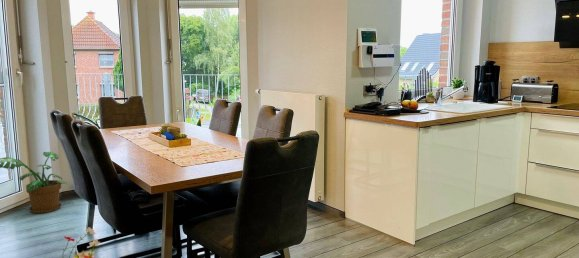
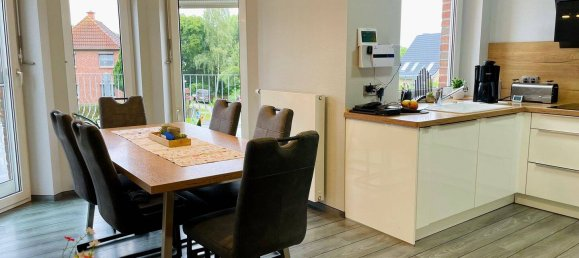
- potted plant [0,151,68,214]
